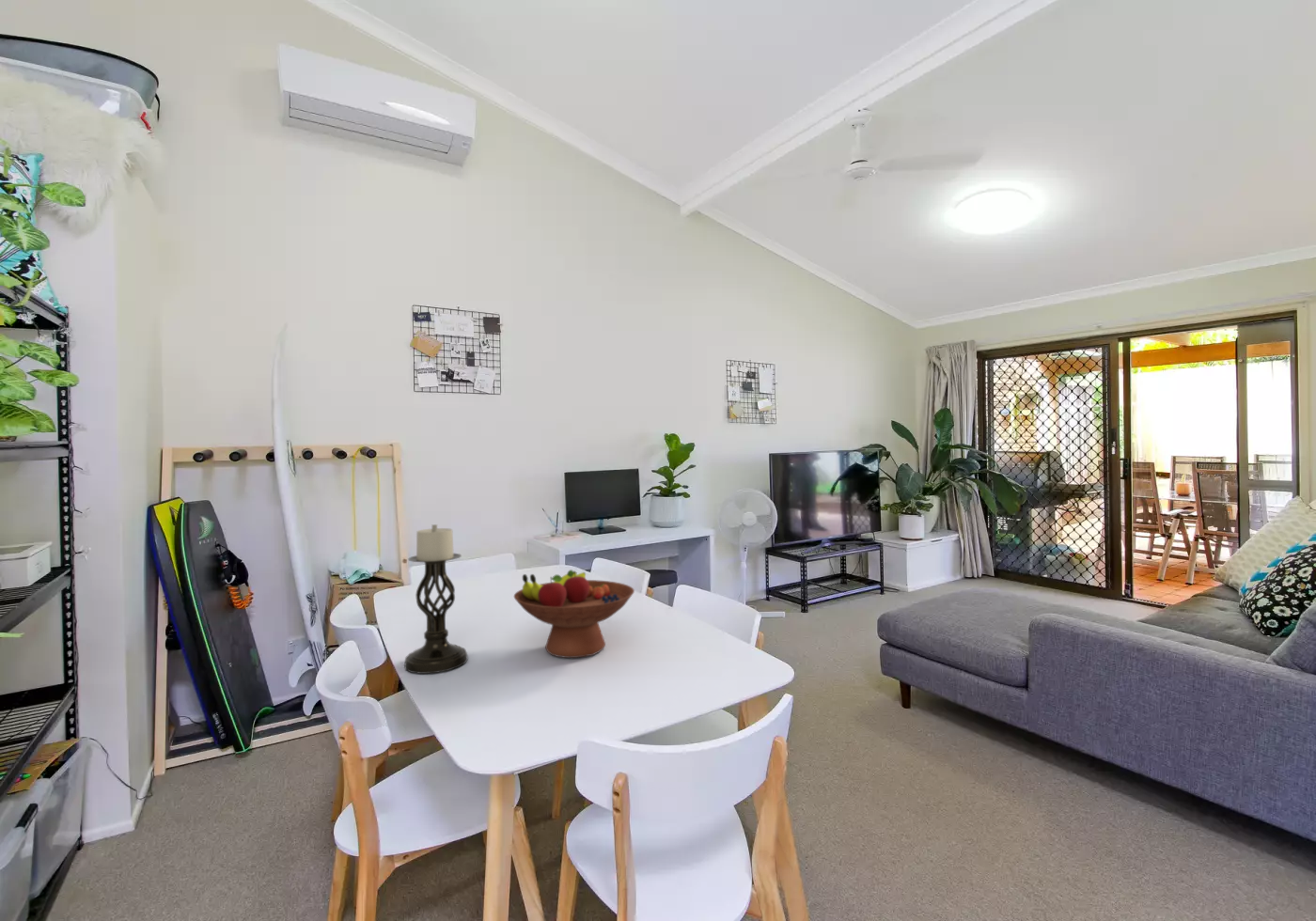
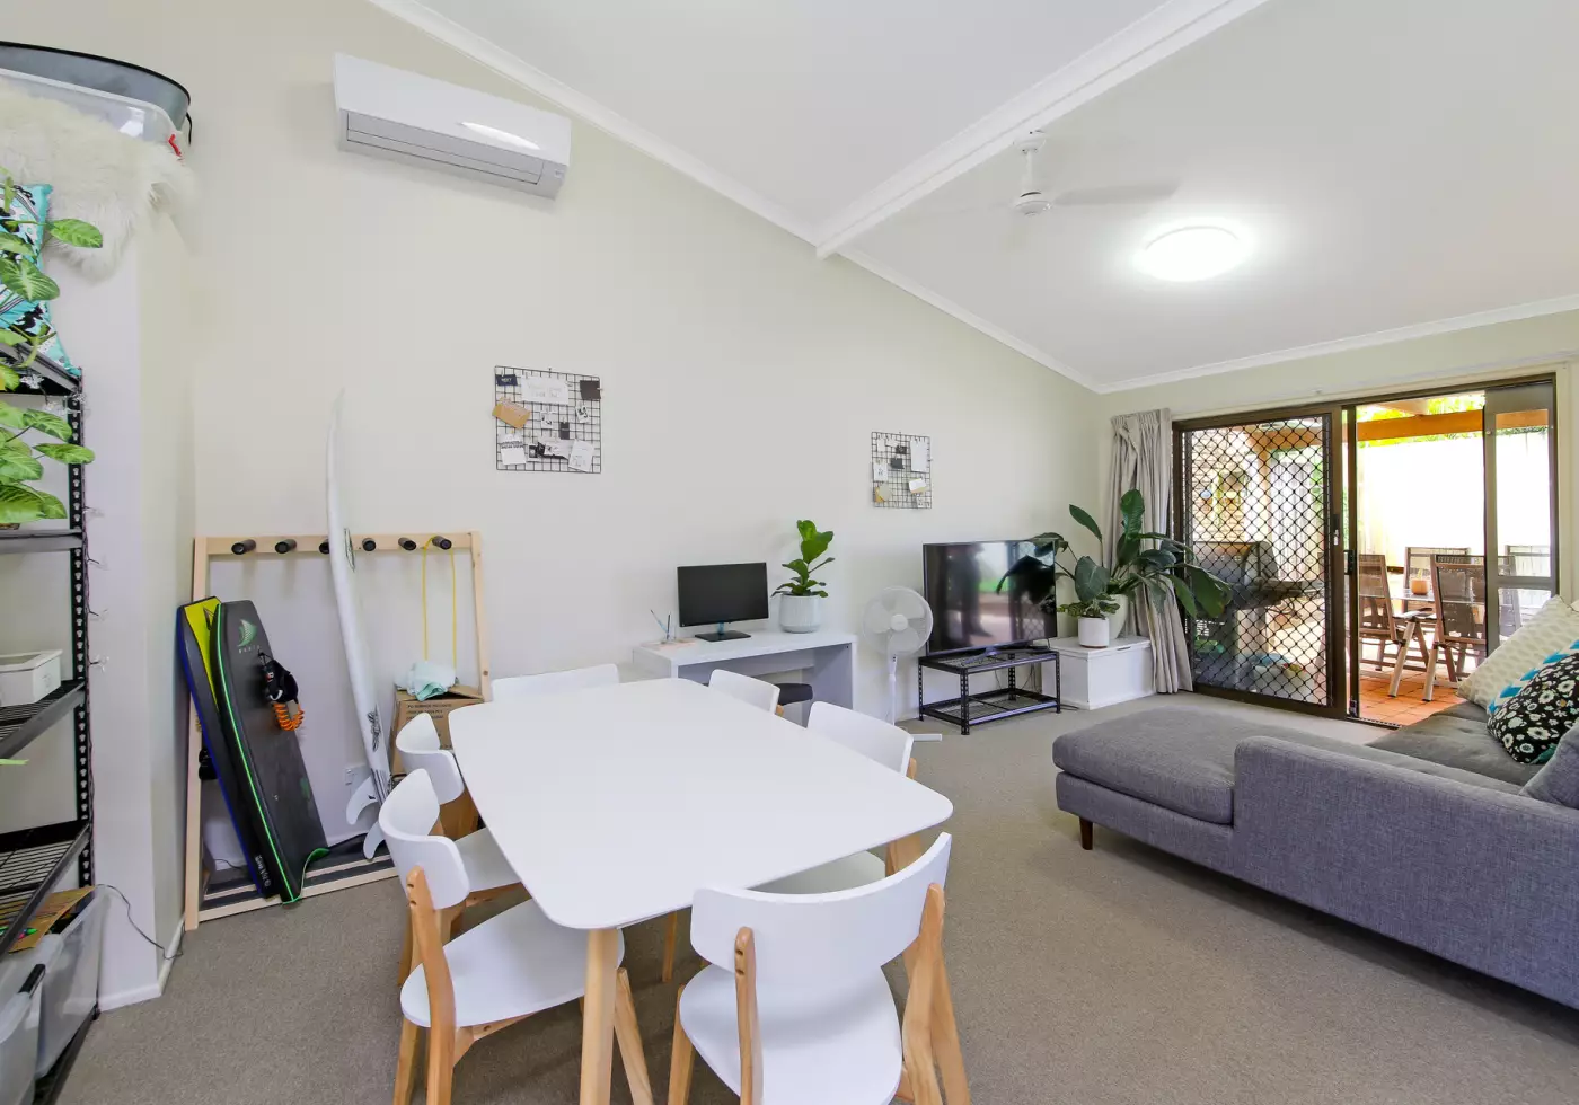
- candle holder [403,523,469,675]
- fruit bowl [513,569,635,659]
